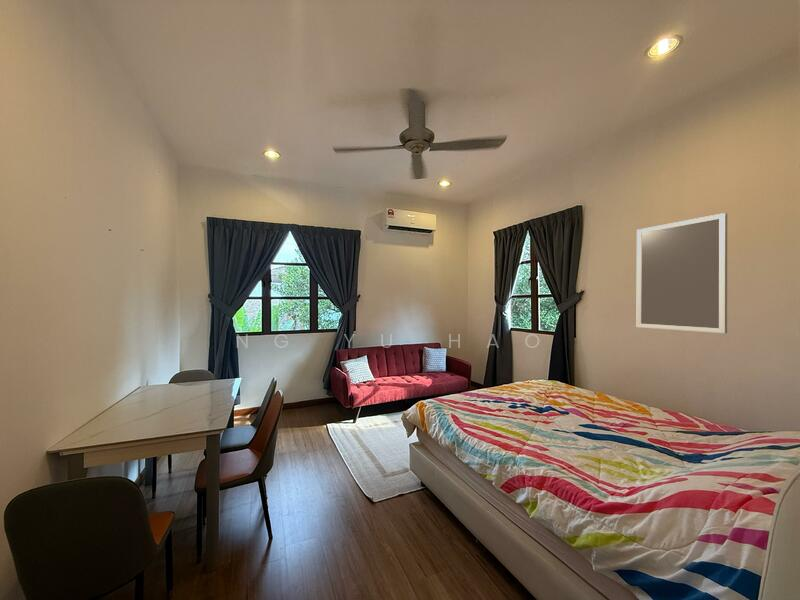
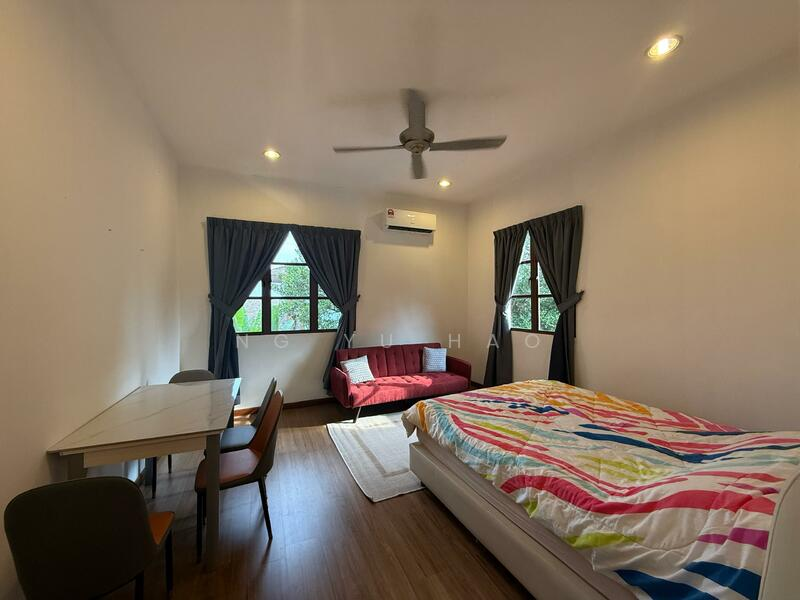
- home mirror [636,212,728,334]
